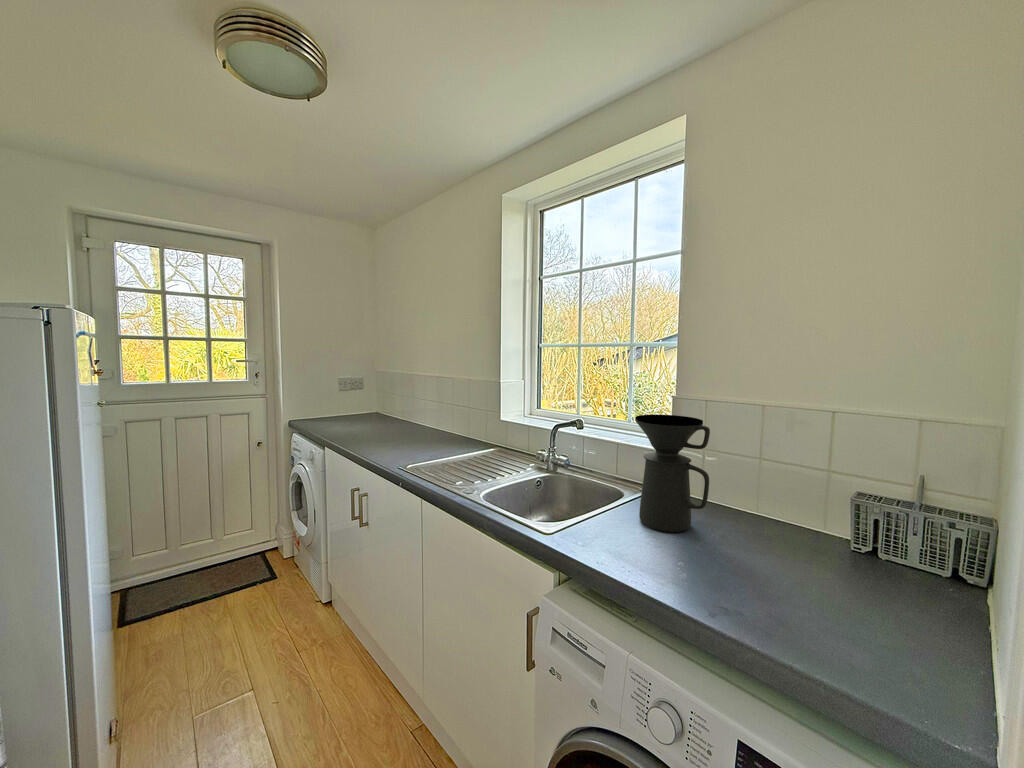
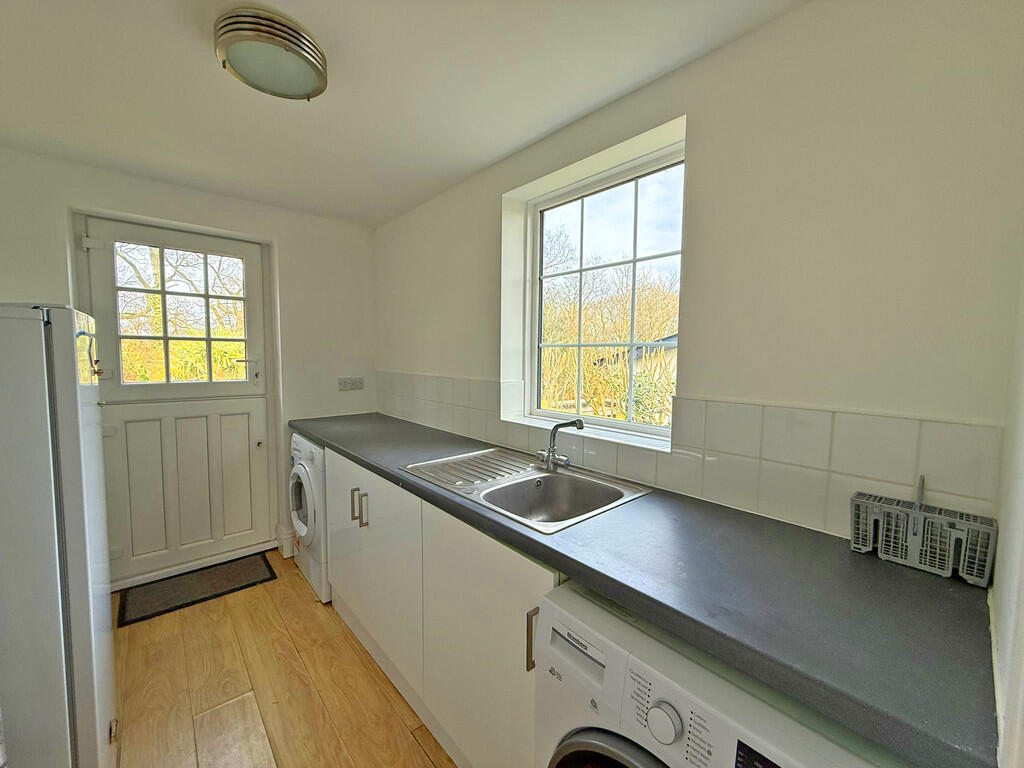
- coffee maker [634,414,711,533]
